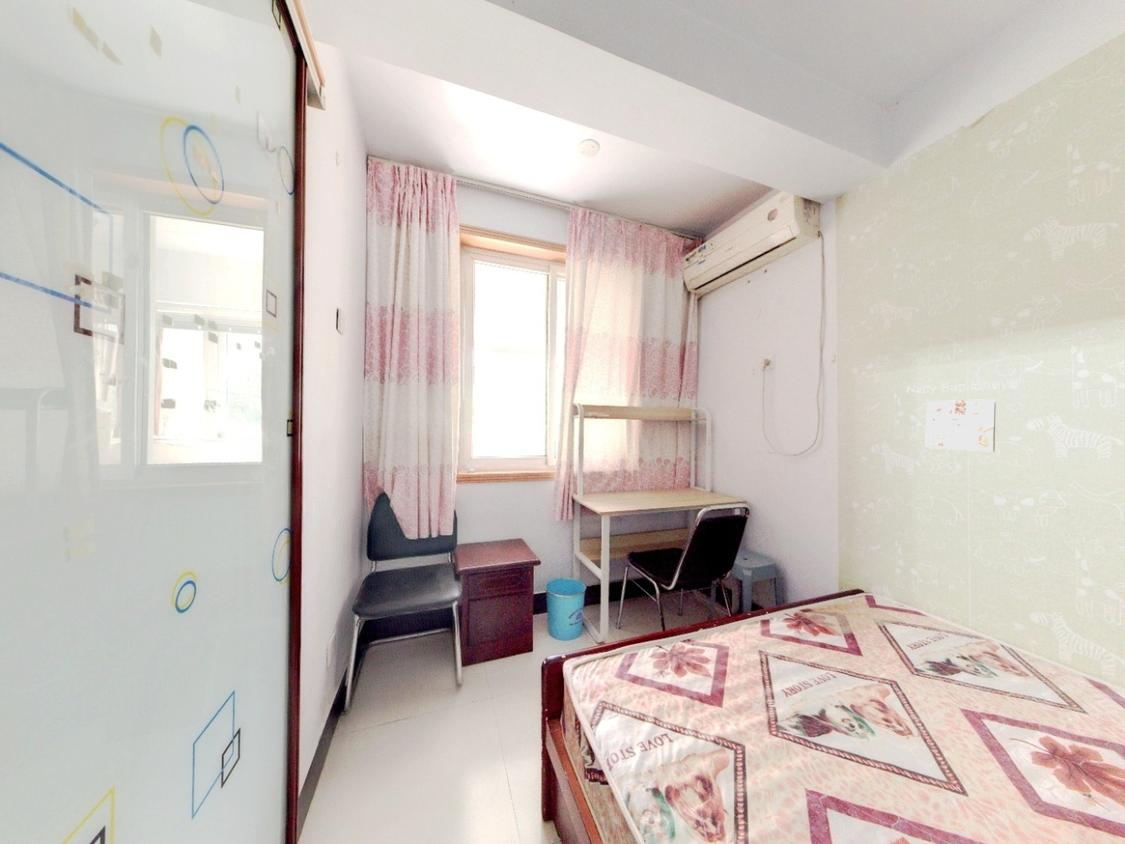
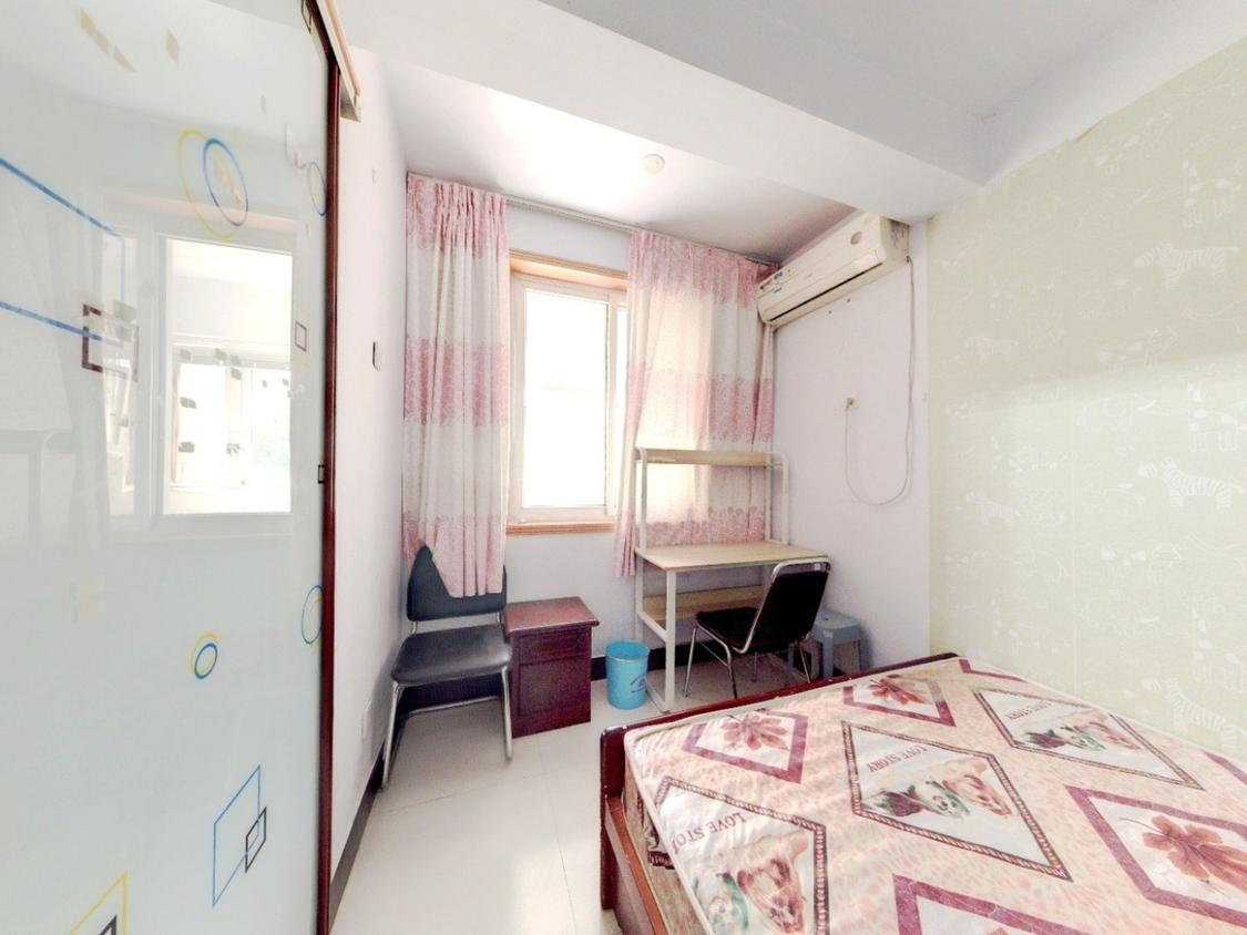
- calendar [907,380,1020,453]
